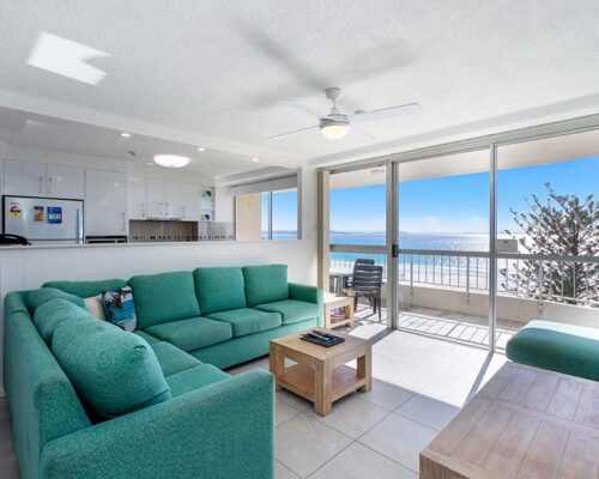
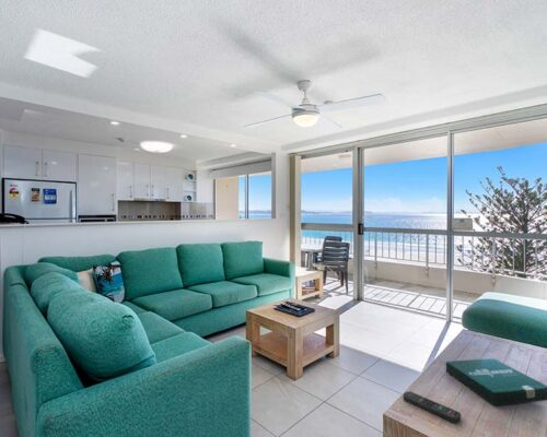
+ remote control [403,390,462,424]
+ pizza box [445,357,547,406]
